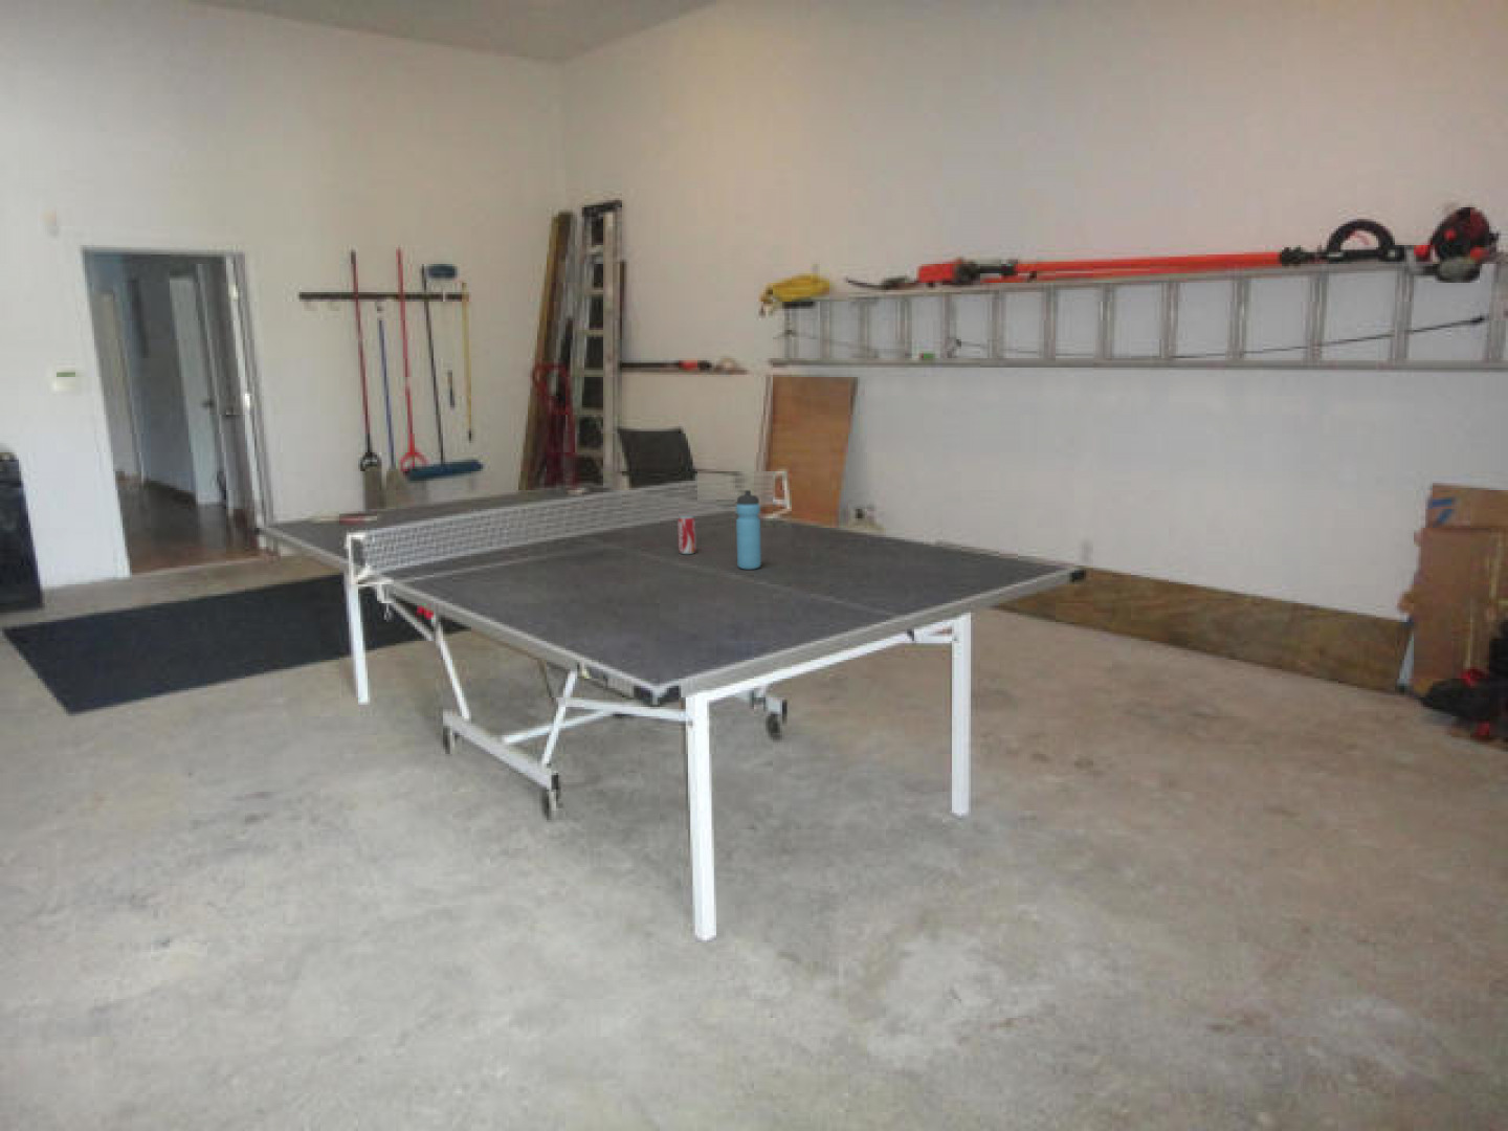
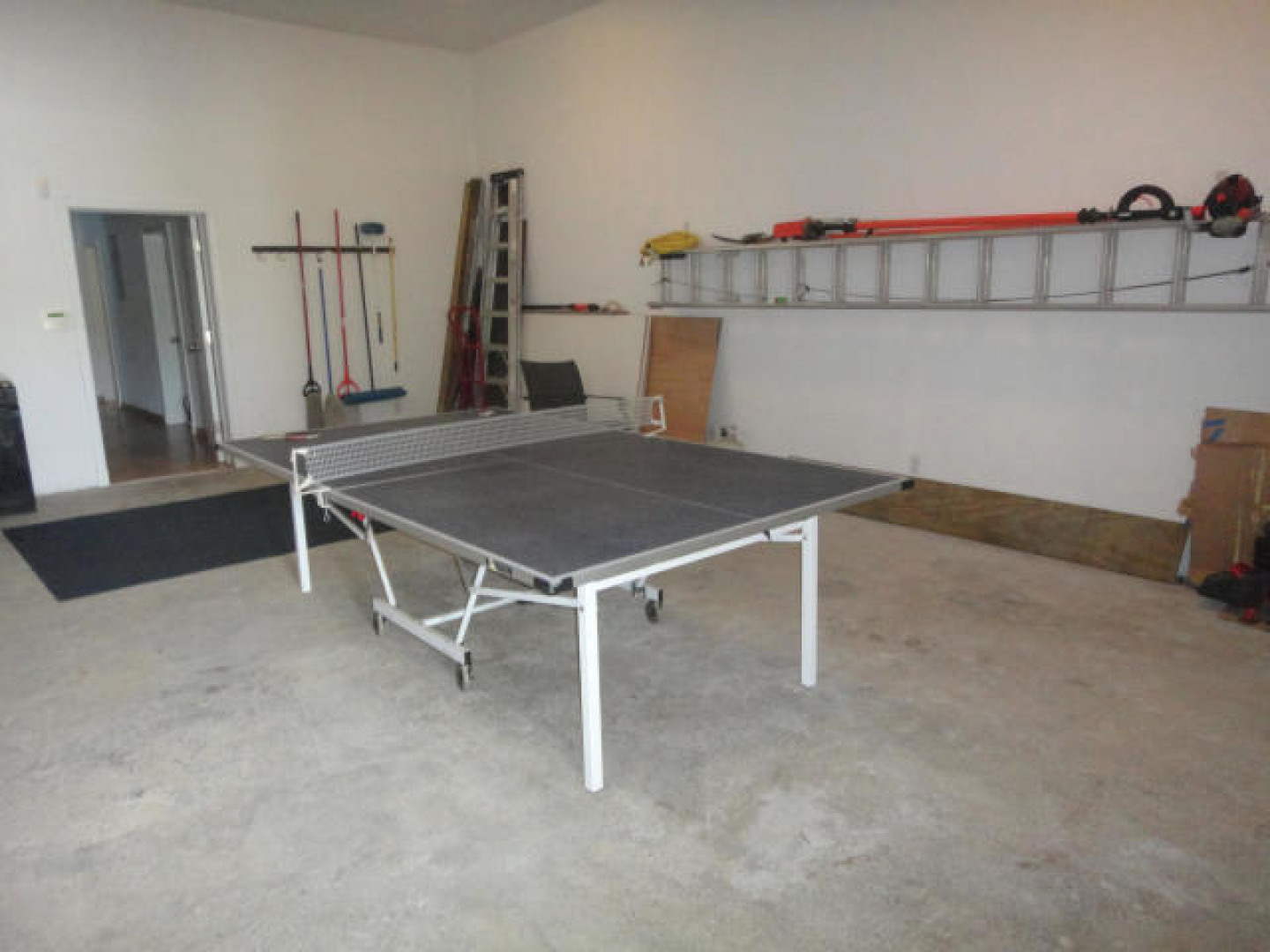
- beverage can [677,516,697,555]
- water bottle [735,489,762,570]
